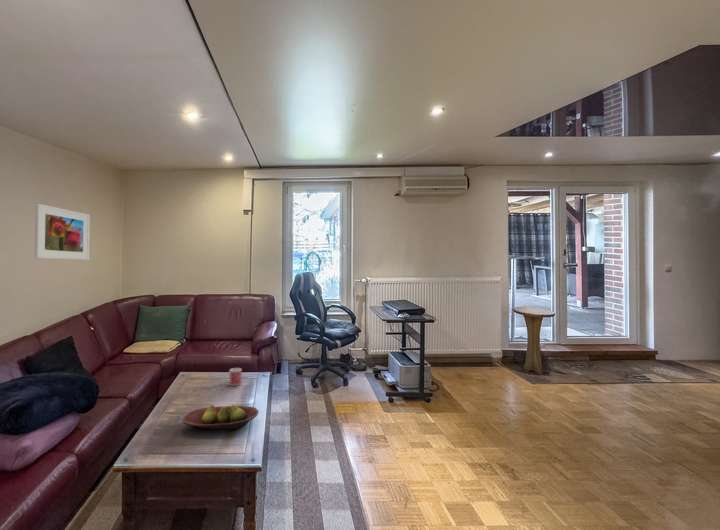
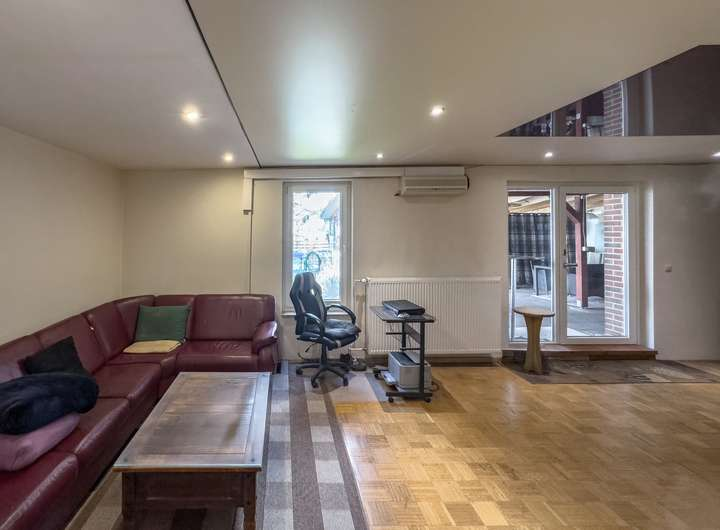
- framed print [34,203,91,261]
- mug [222,367,242,387]
- fruit bowl [182,404,260,431]
